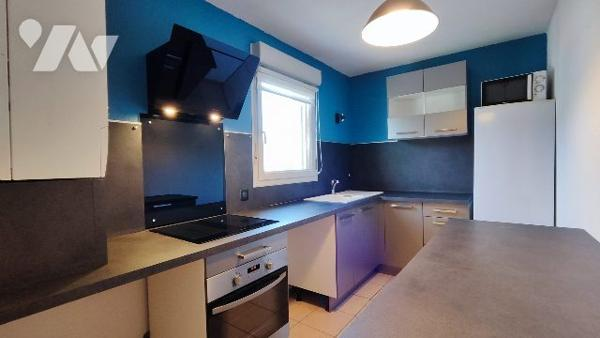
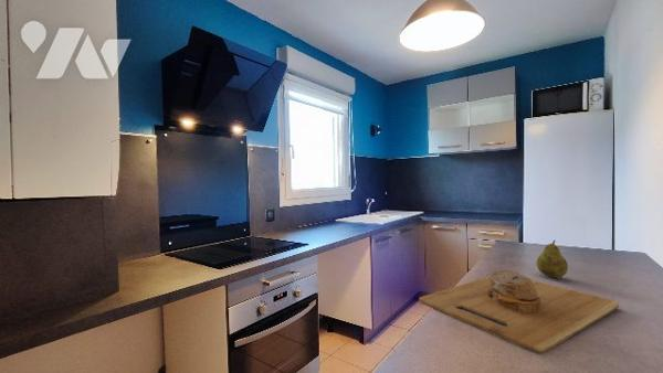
+ cutting board [418,269,620,354]
+ fruit [535,239,569,278]
